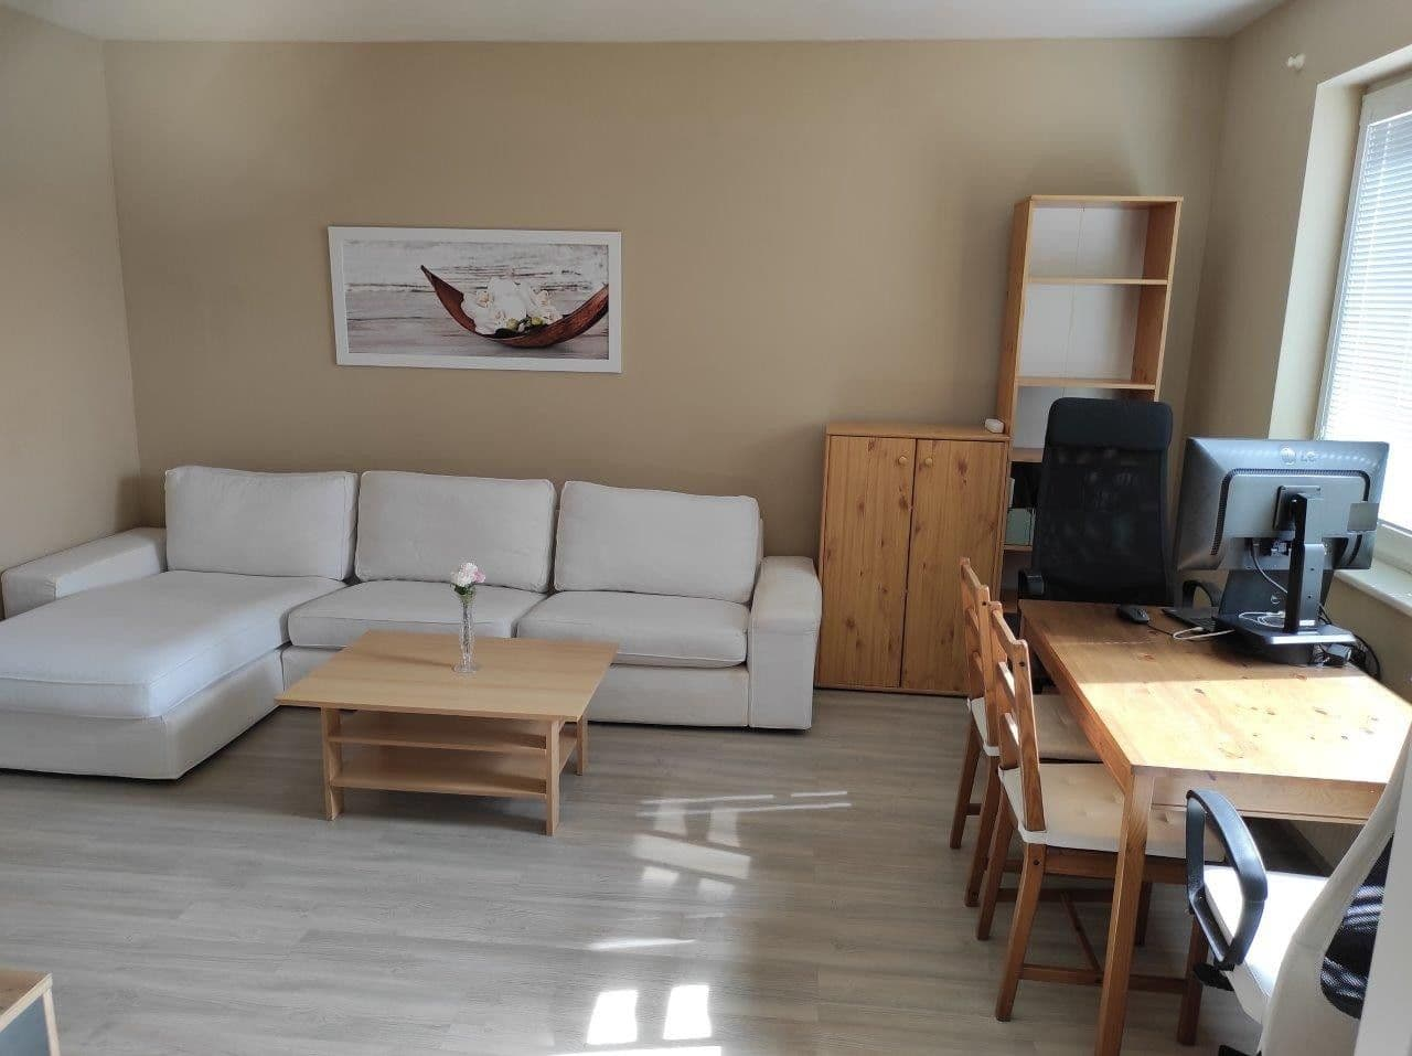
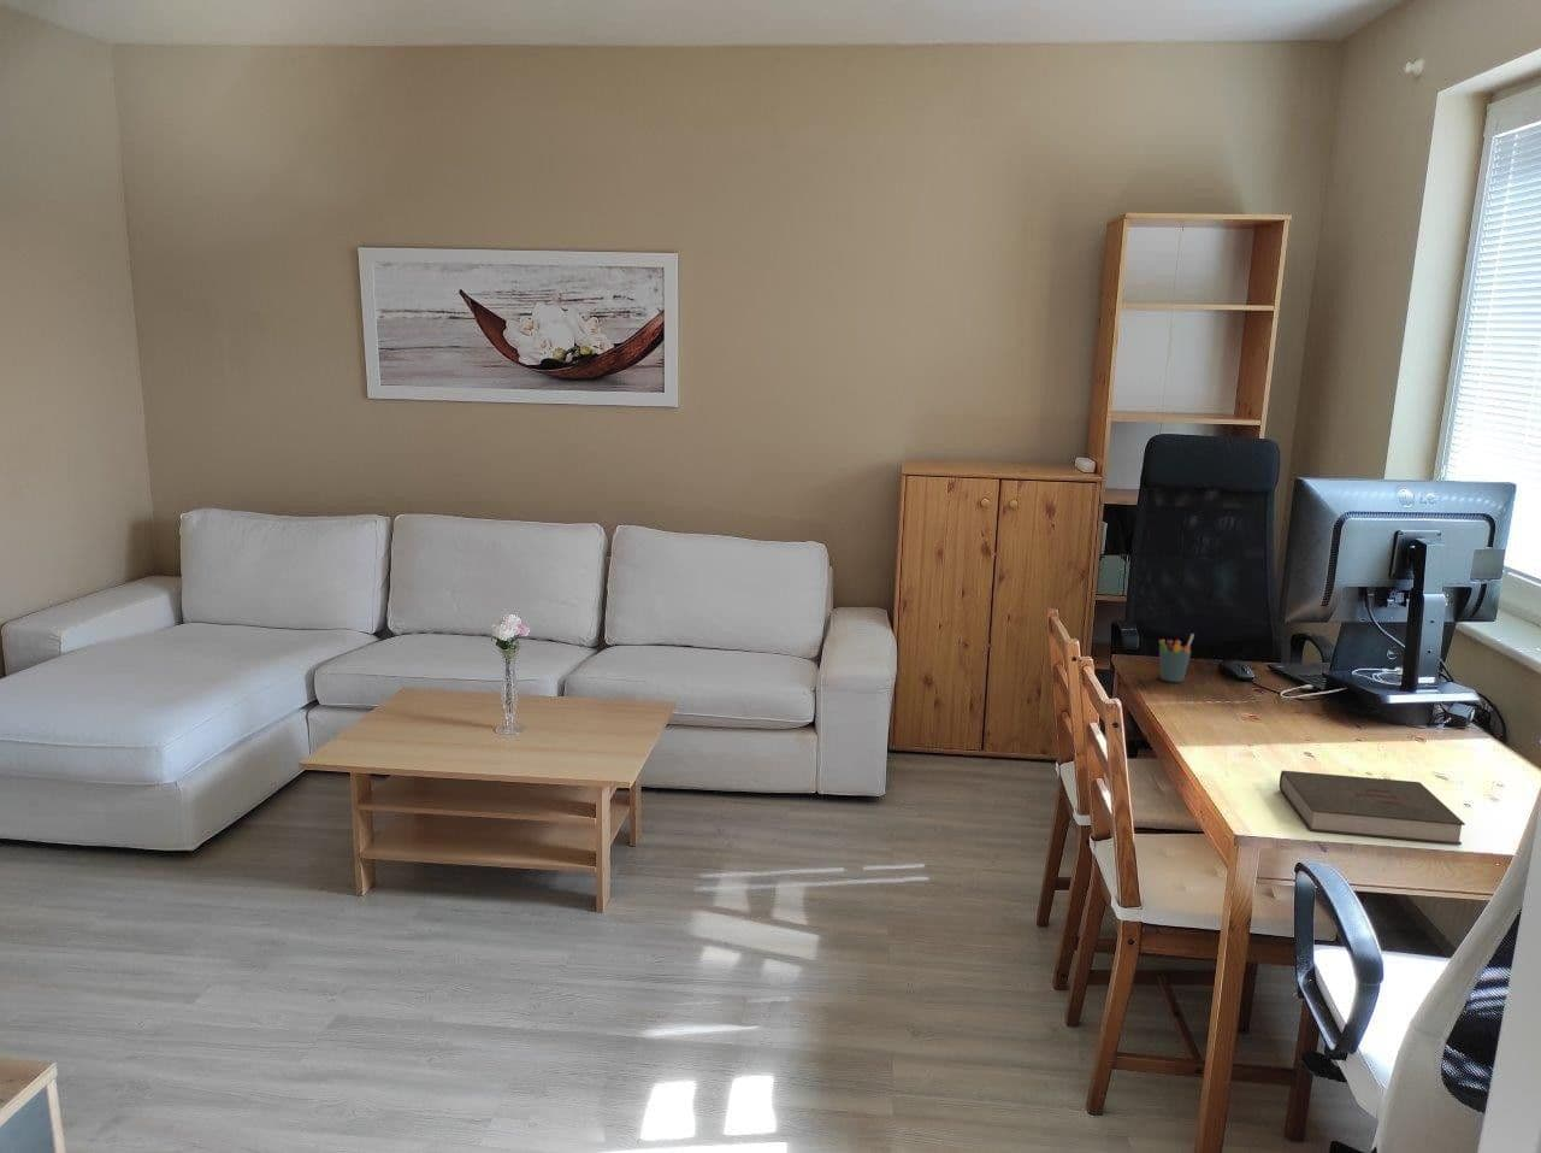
+ book [1278,769,1466,845]
+ pen holder [1158,632,1196,683]
